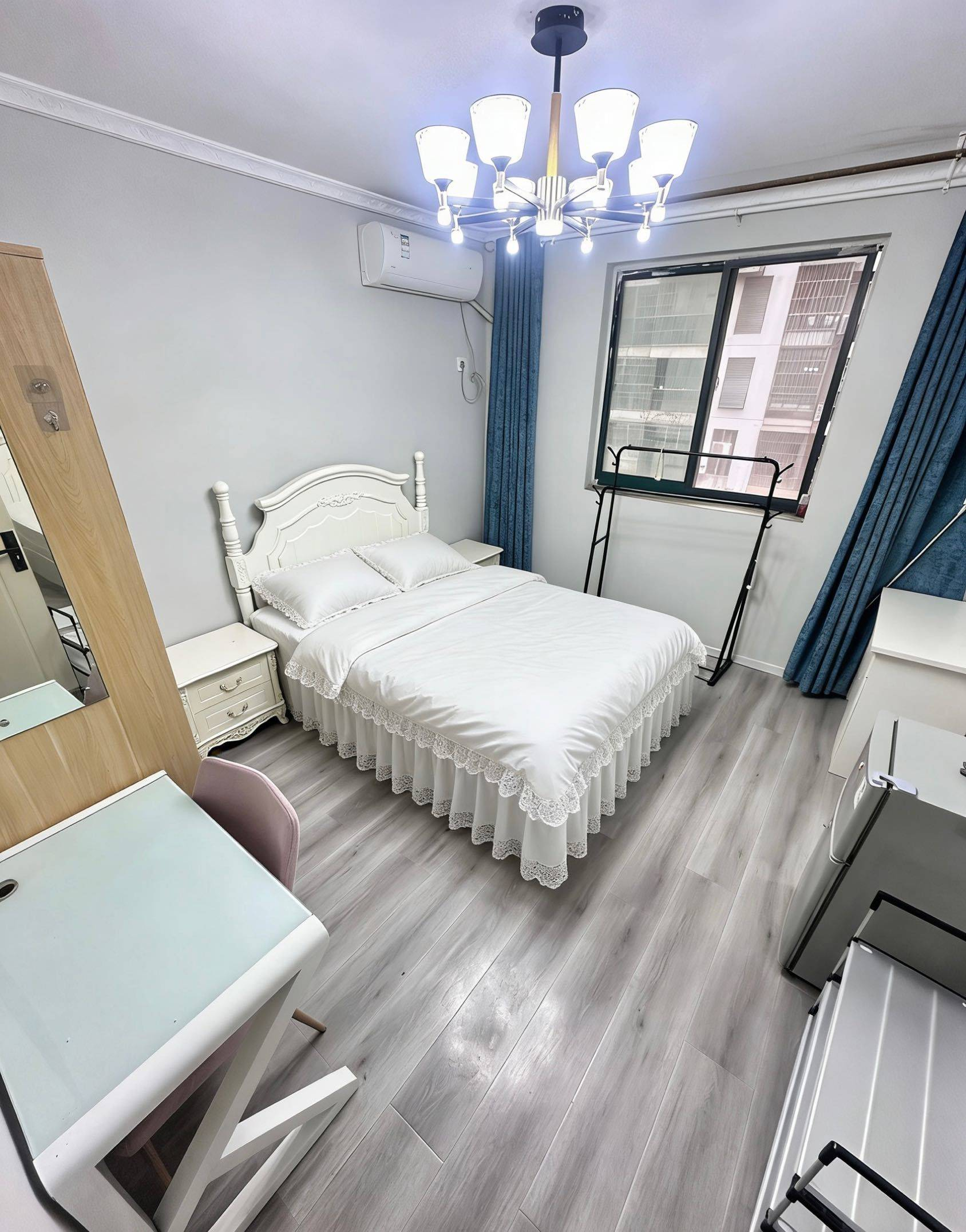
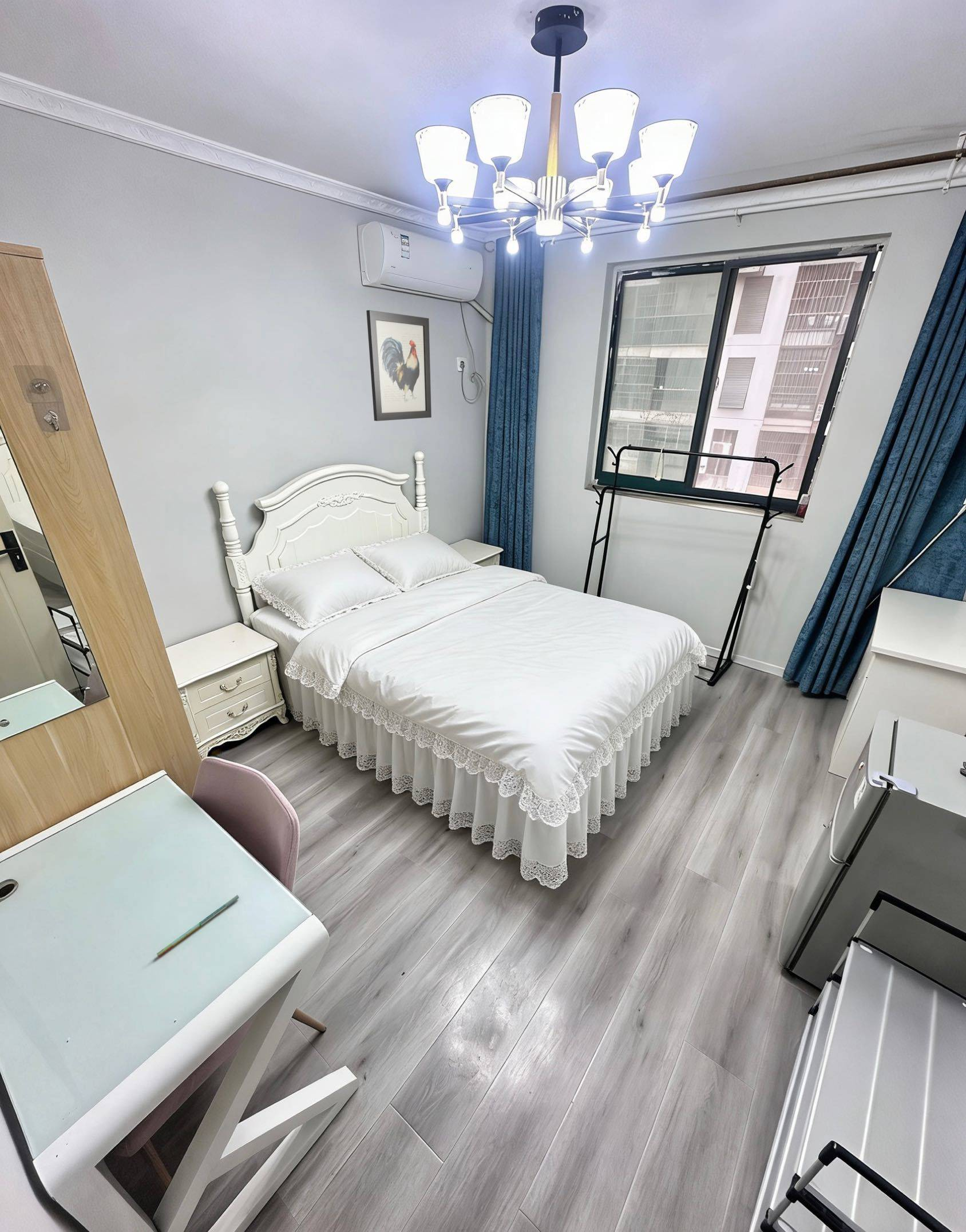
+ wall art [366,310,432,422]
+ pen [156,894,240,957]
